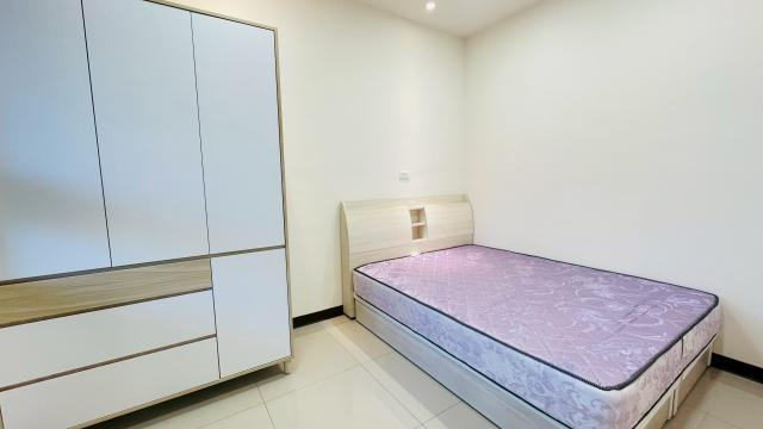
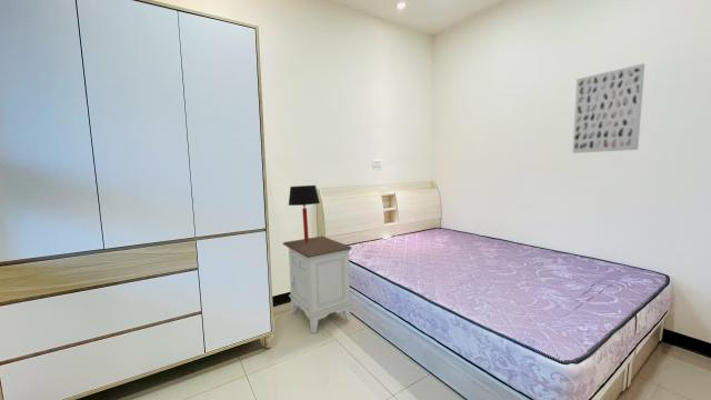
+ table lamp [288,184,321,242]
+ nightstand [282,236,352,334]
+ wall art [572,62,645,154]
